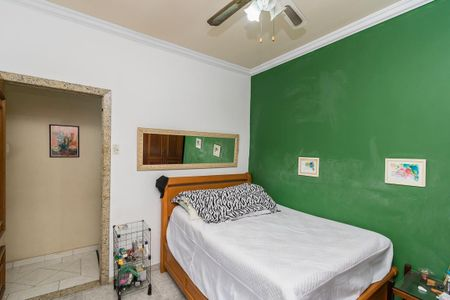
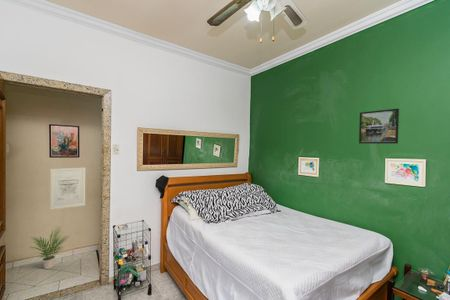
+ potted plant [30,226,69,270]
+ wall art [49,167,87,211]
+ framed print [358,108,400,145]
